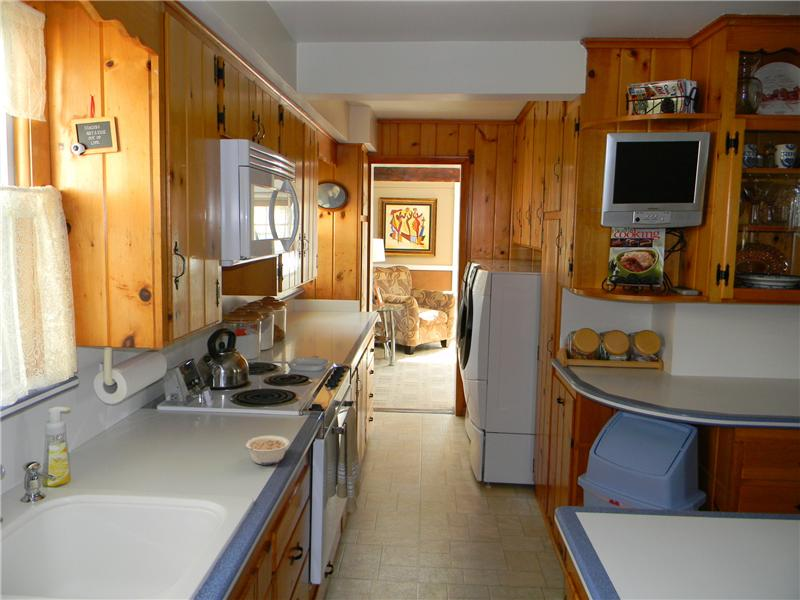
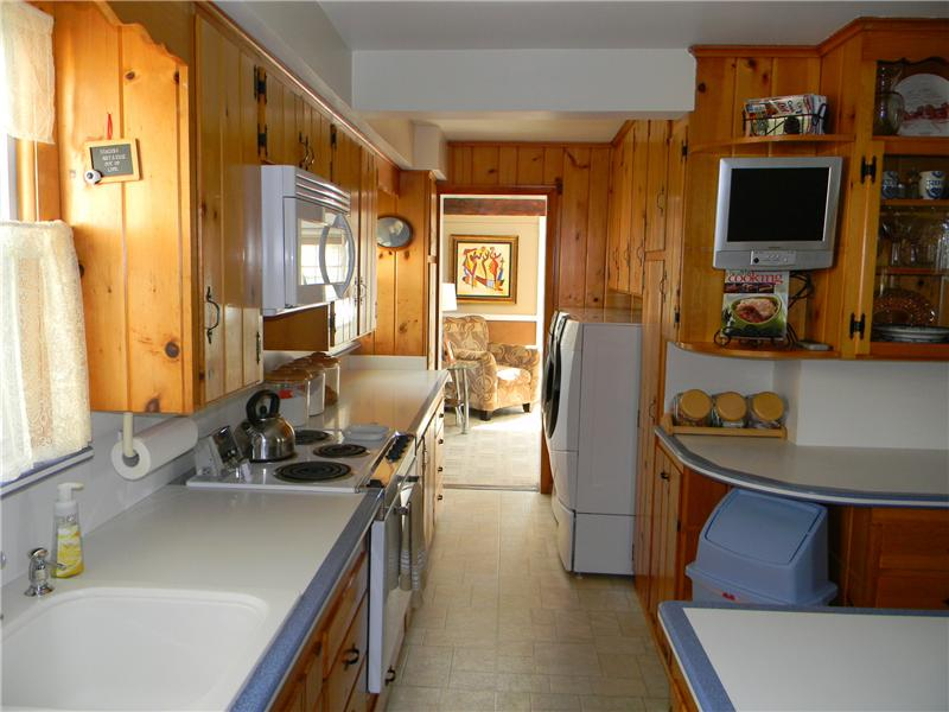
- legume [244,434,290,466]
